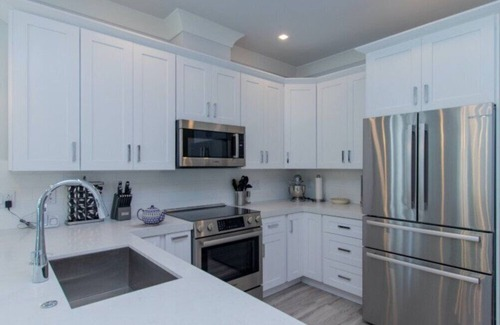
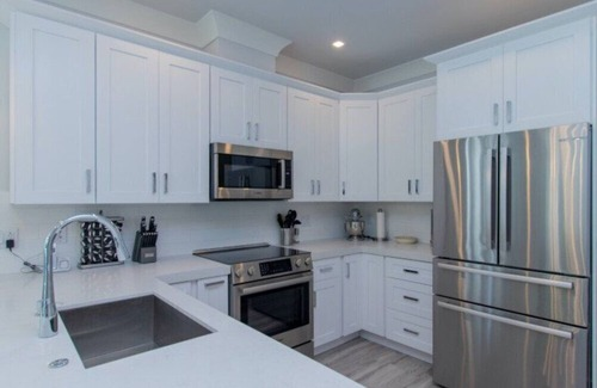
- teapot [136,204,169,227]
